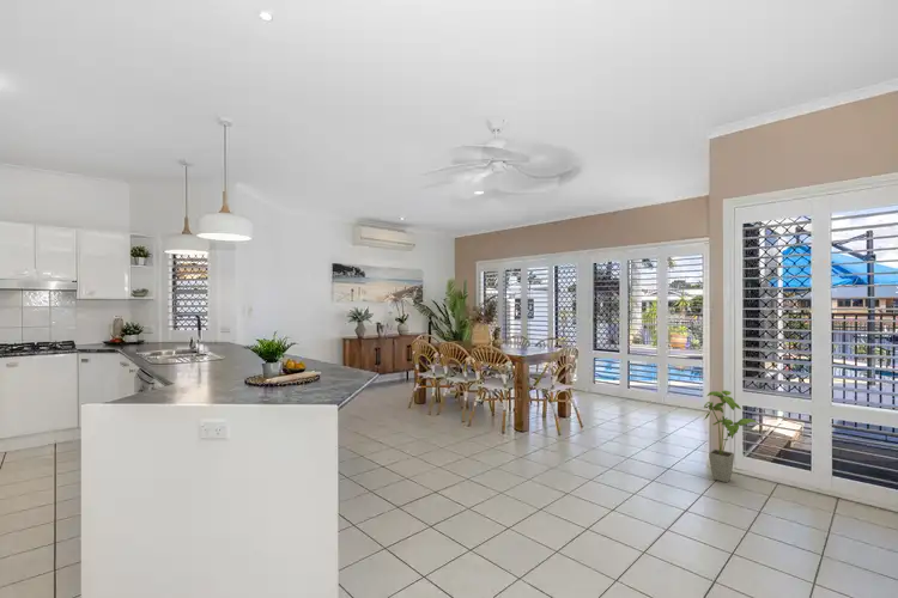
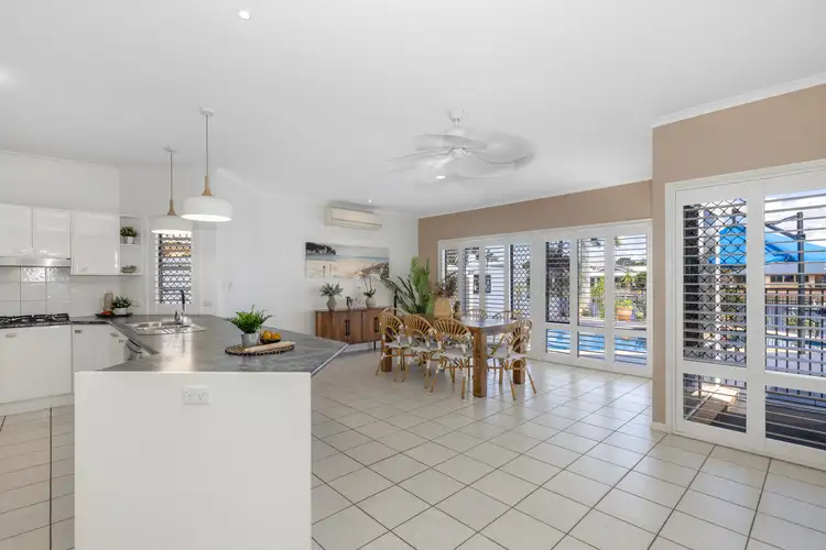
- house plant [703,390,762,483]
